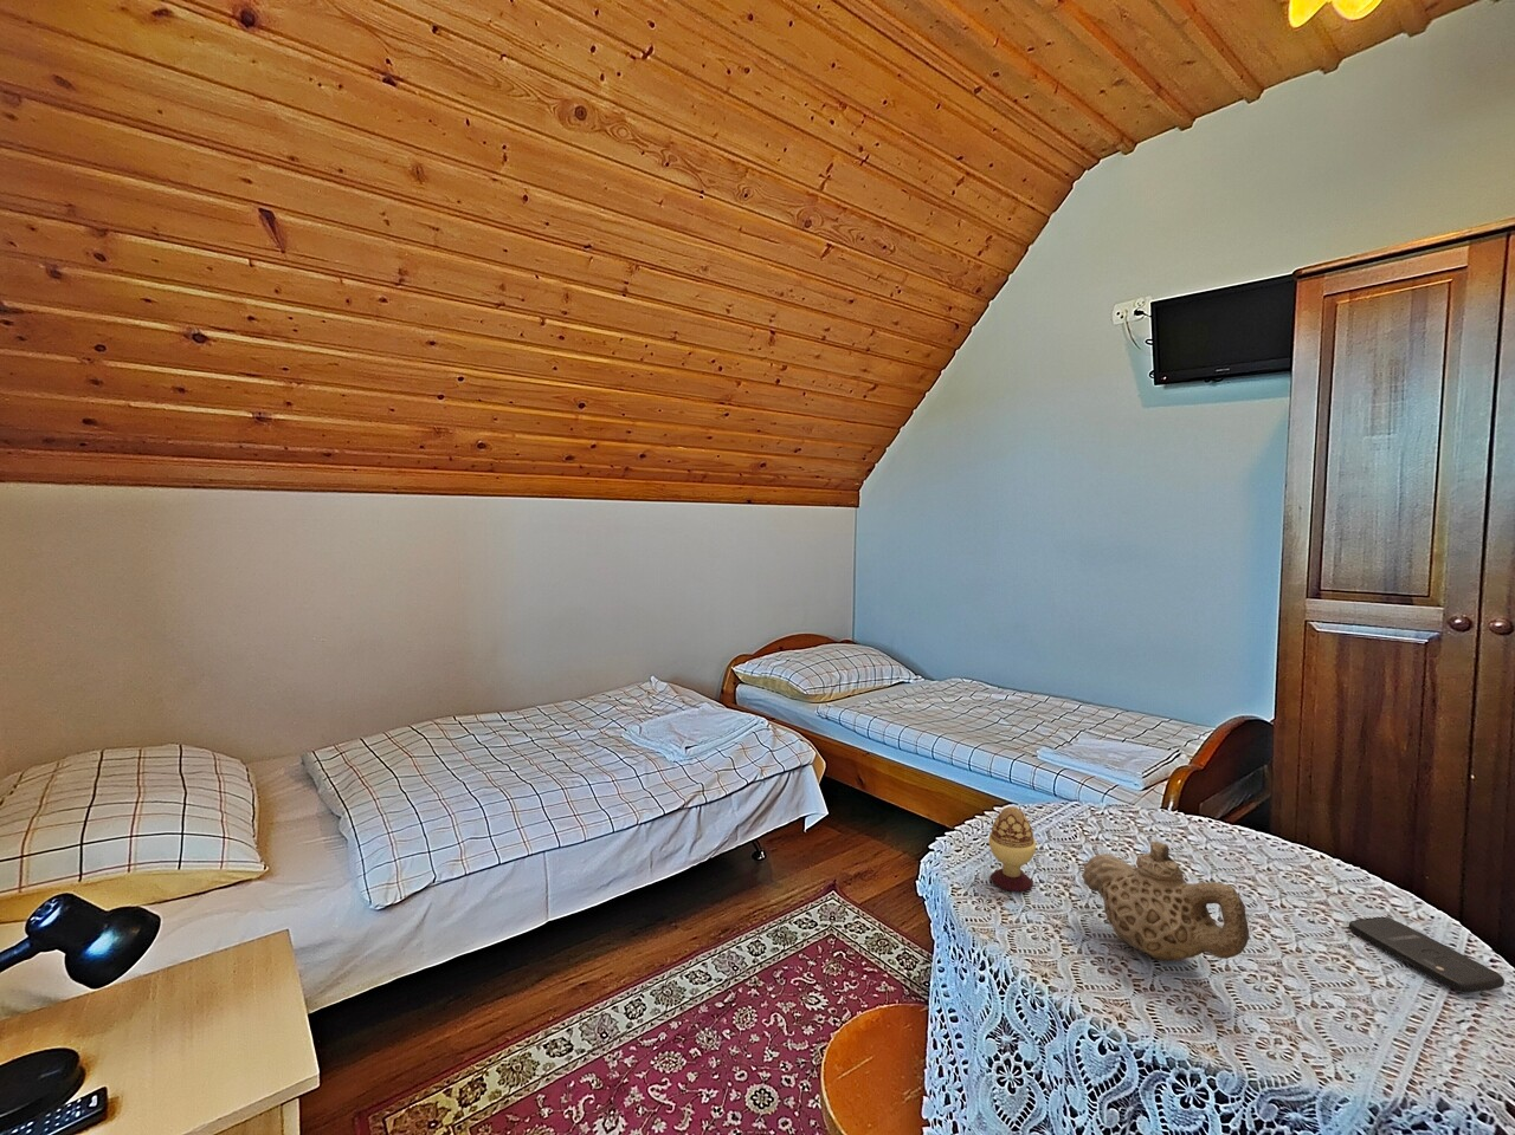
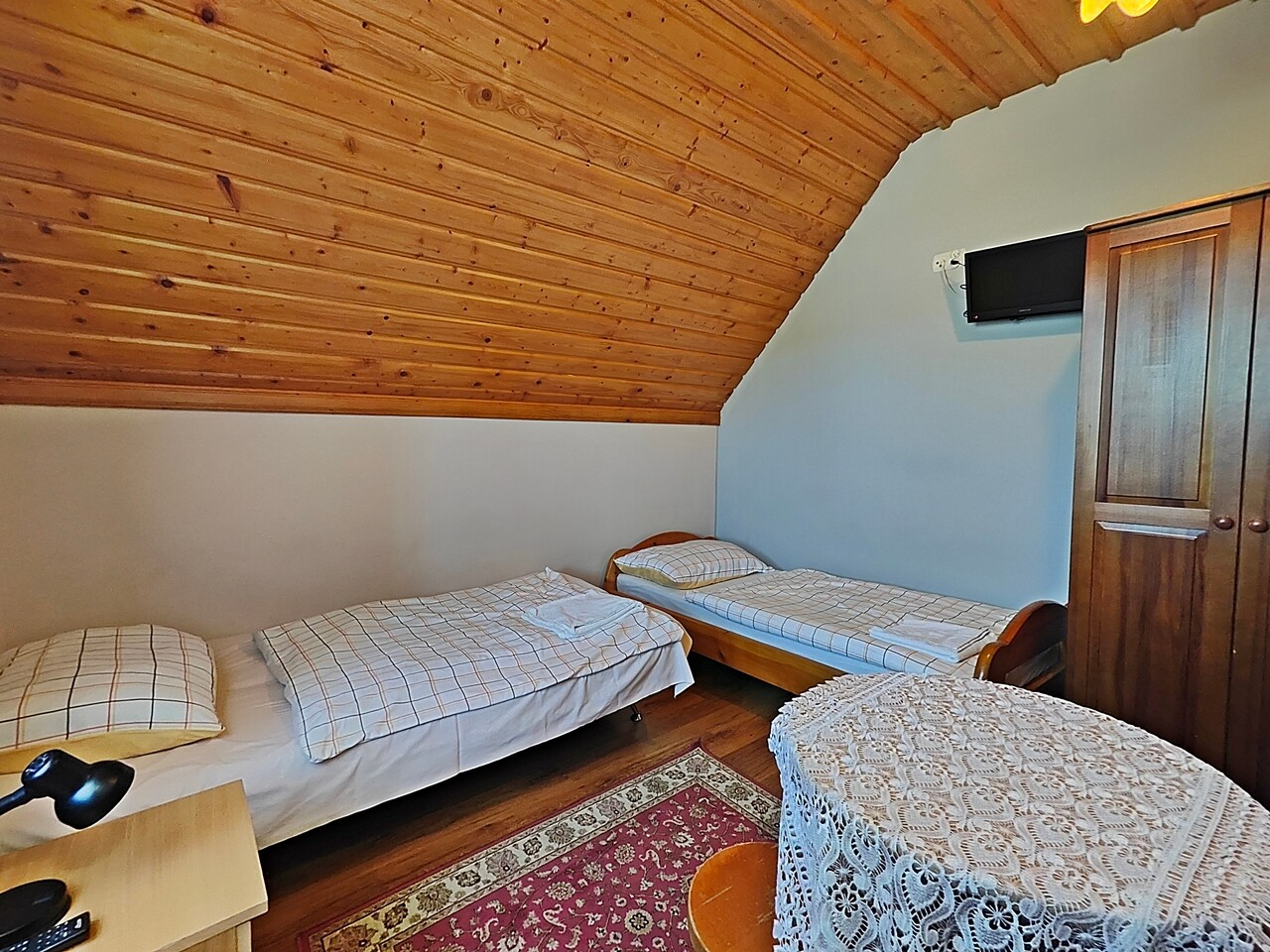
- smartphone [1348,917,1505,993]
- teapot [1081,841,1250,962]
- decorative egg [988,806,1037,893]
